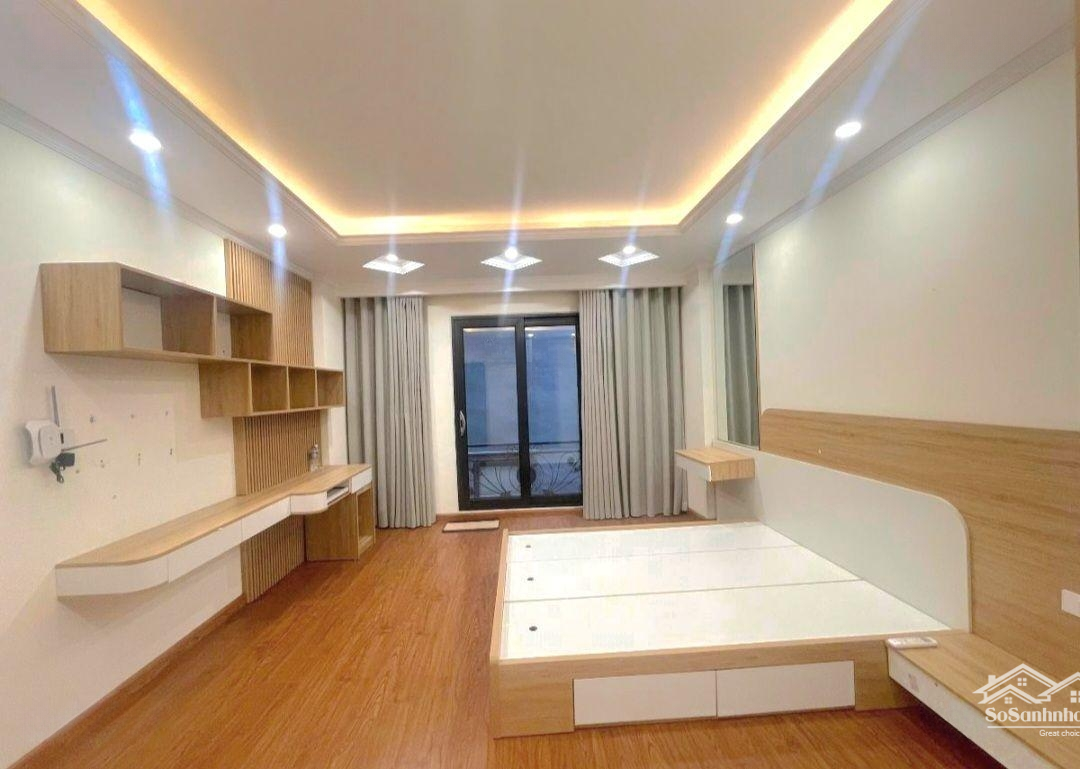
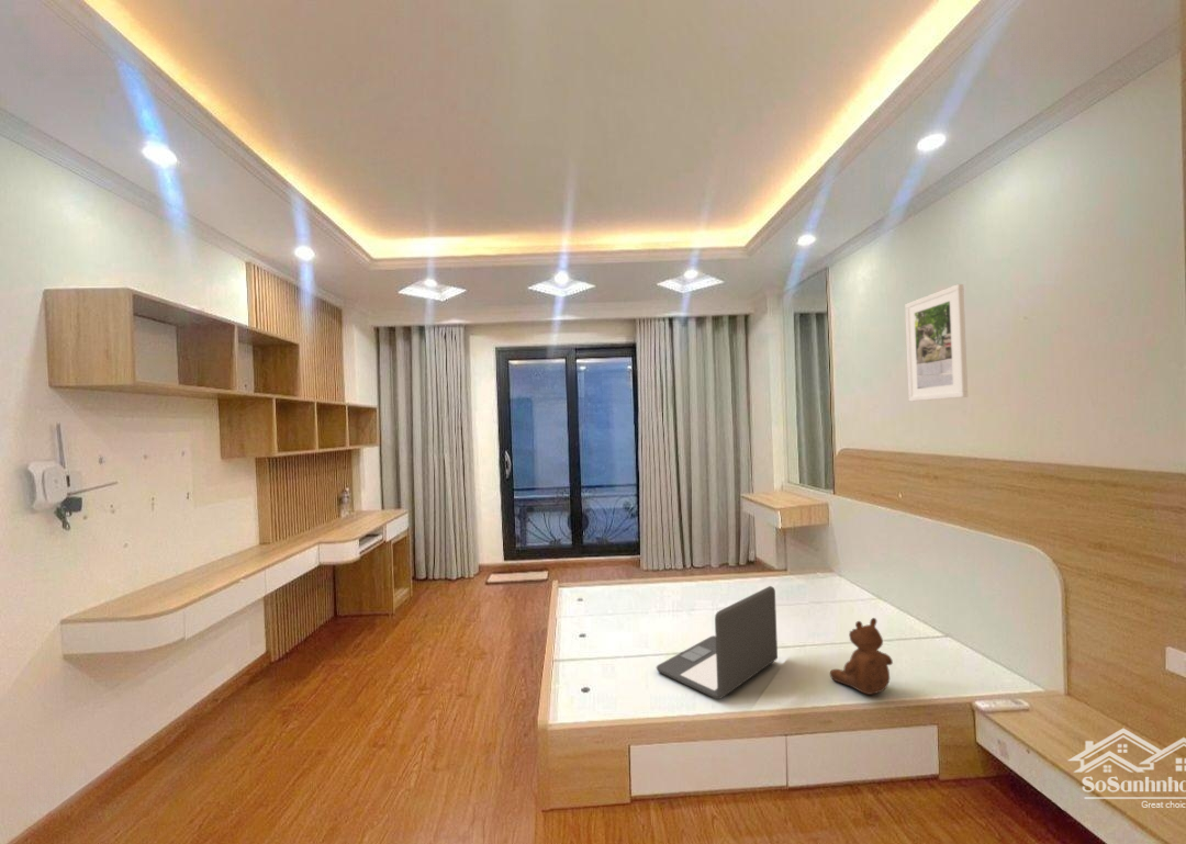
+ laptop [656,585,779,700]
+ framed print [904,283,969,403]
+ teddy bear [829,617,894,696]
